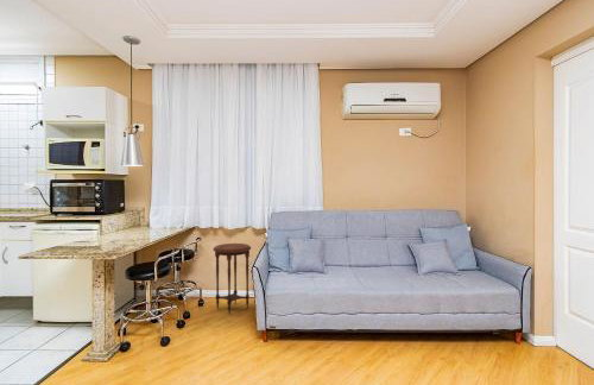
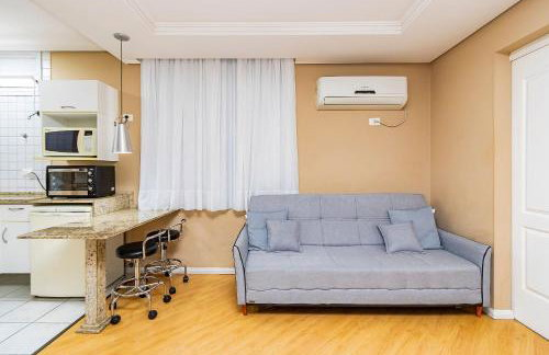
- side table [211,242,252,315]
